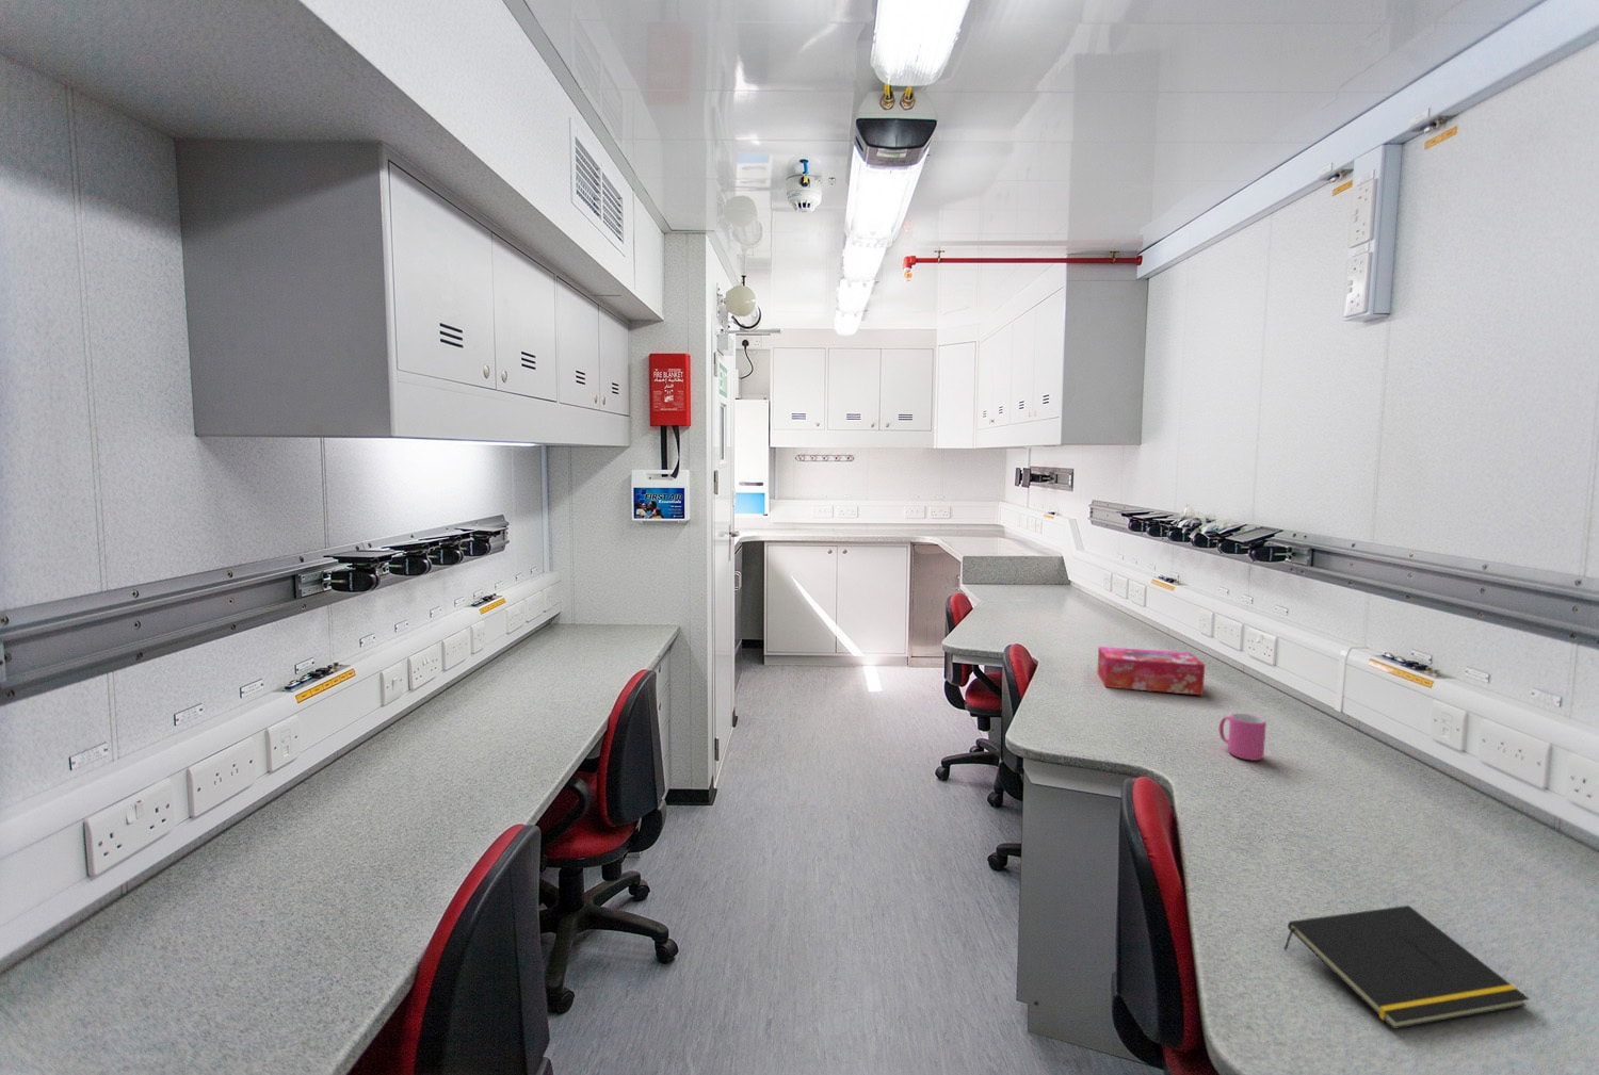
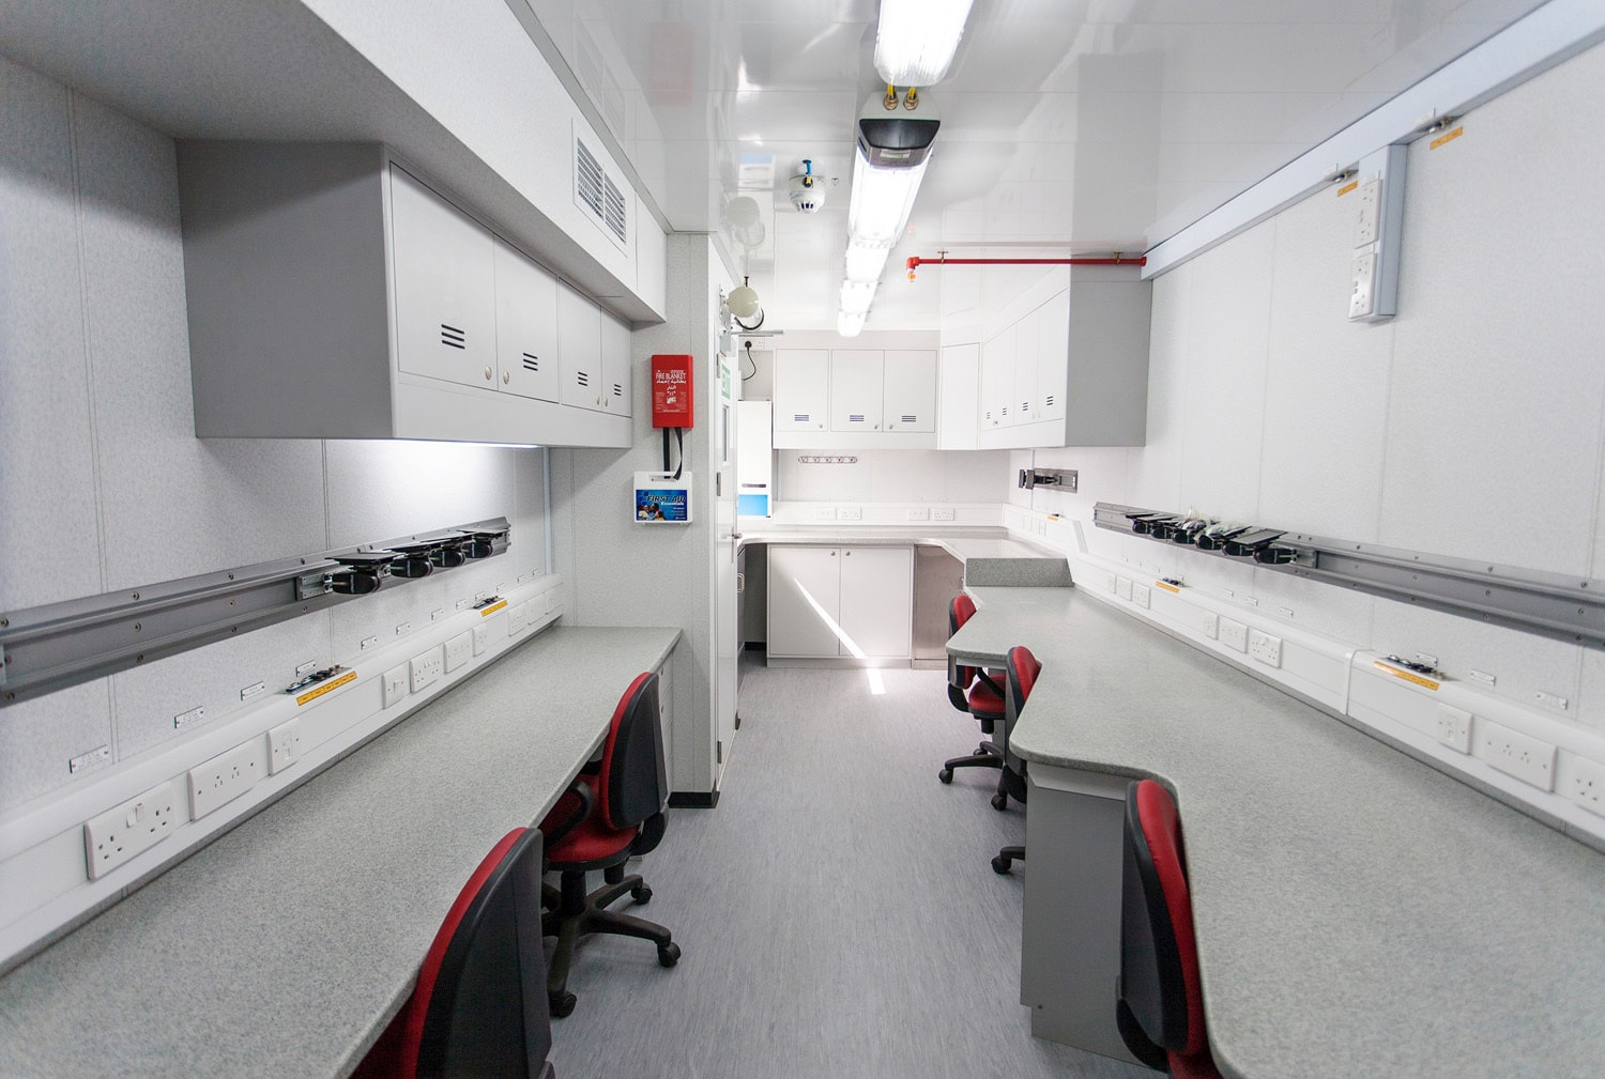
- tissue box [1096,645,1205,696]
- notepad [1282,905,1529,1031]
- mug [1218,713,1268,762]
